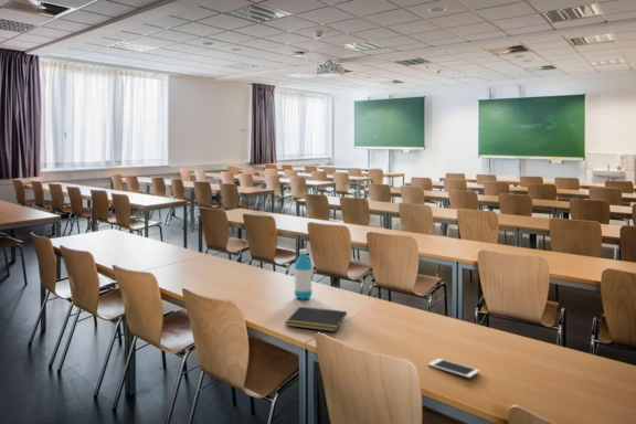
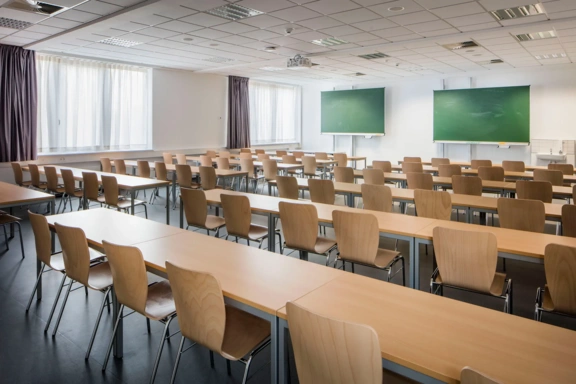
- cell phone [427,358,480,379]
- notepad [284,306,348,332]
- water bottle [294,248,314,300]
